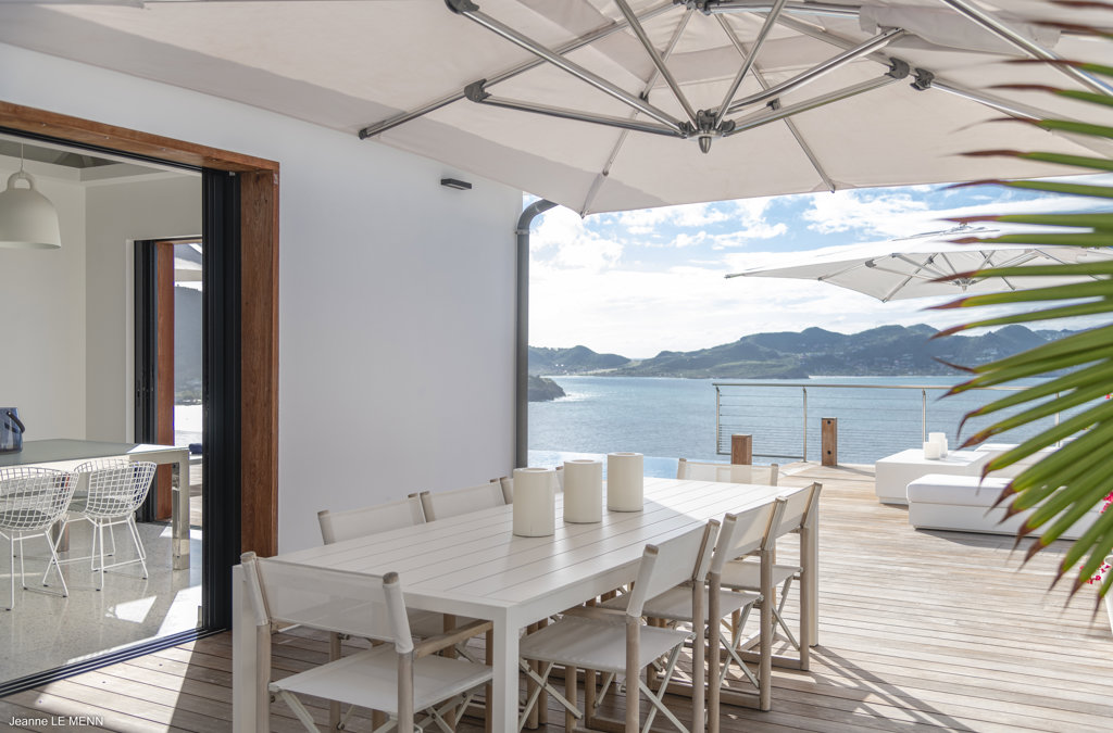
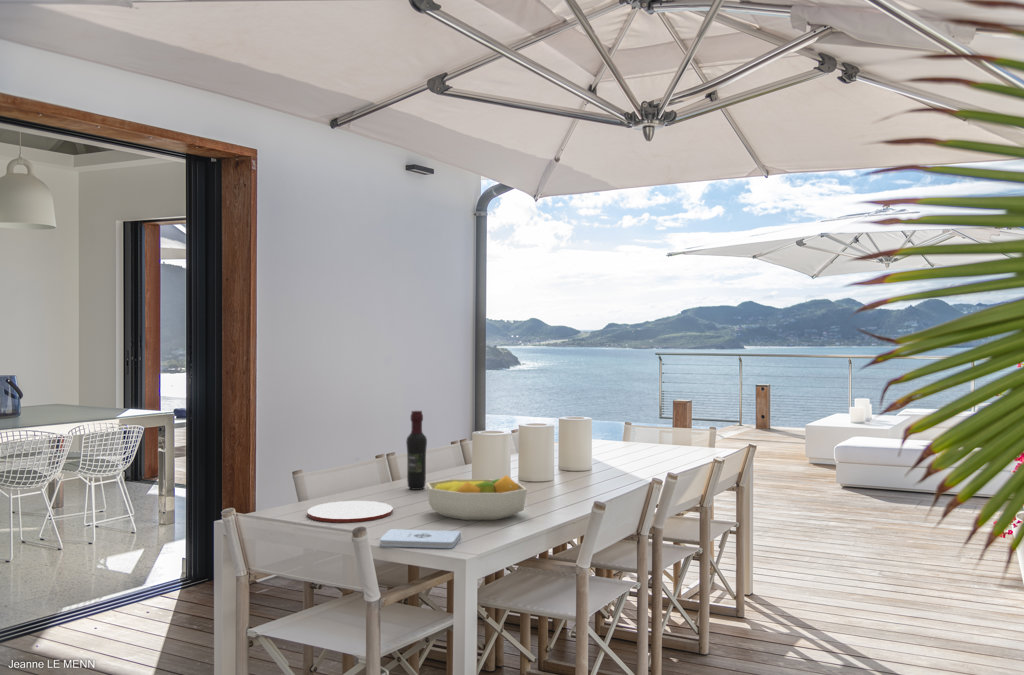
+ wine bottle [405,409,428,491]
+ notepad [379,528,462,549]
+ plate [306,500,394,523]
+ fruit bowl [425,474,528,521]
